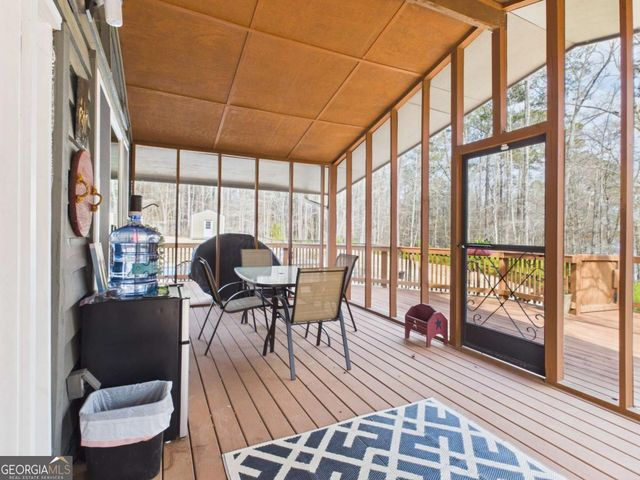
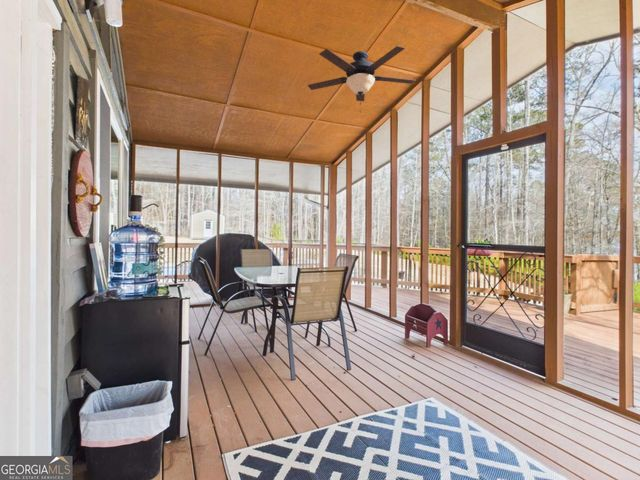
+ ceiling fan [307,45,417,114]
